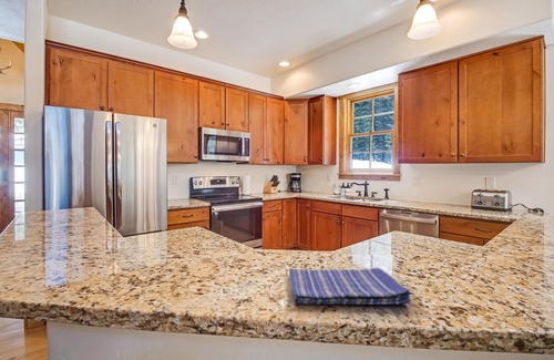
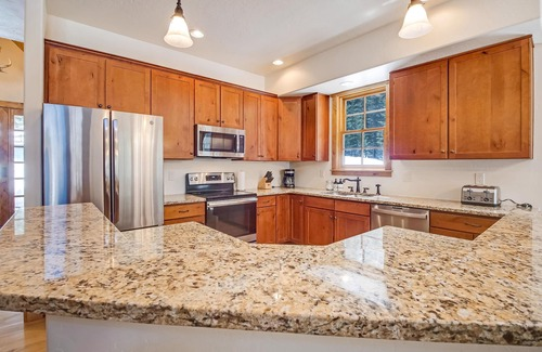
- dish towel [288,267,413,306]
